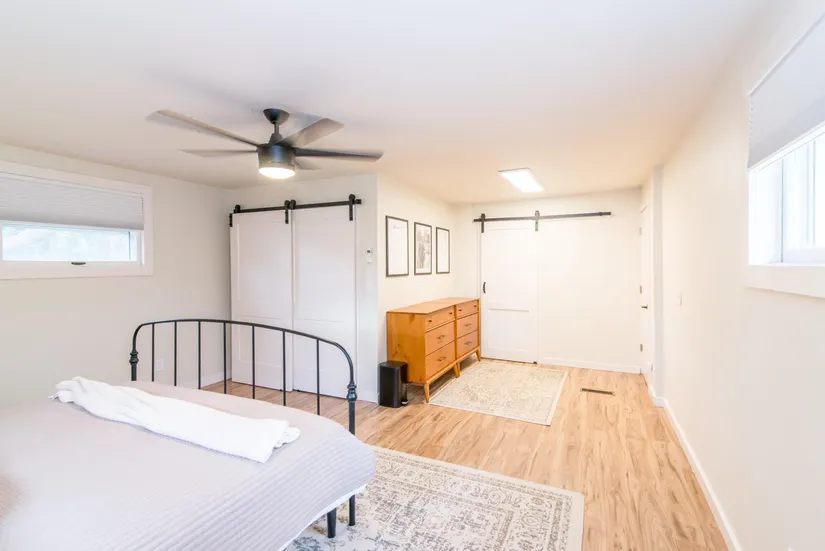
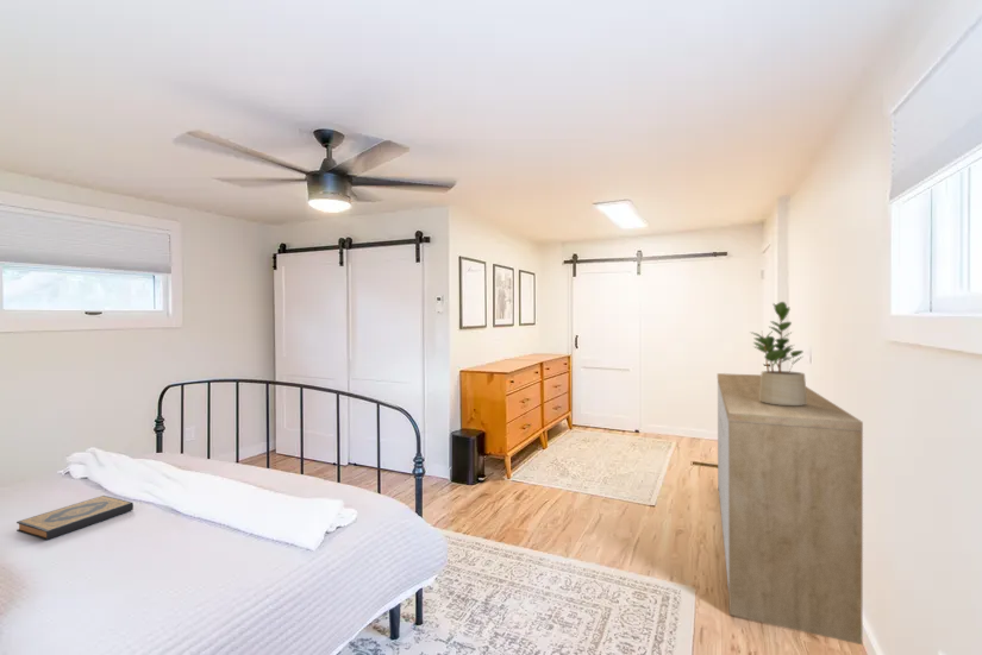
+ potted plant [749,301,807,405]
+ hardback book [15,495,135,541]
+ sideboard [717,372,864,645]
